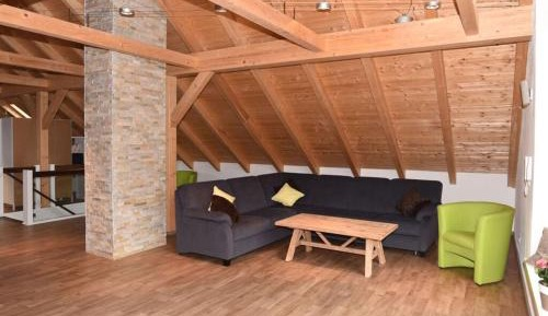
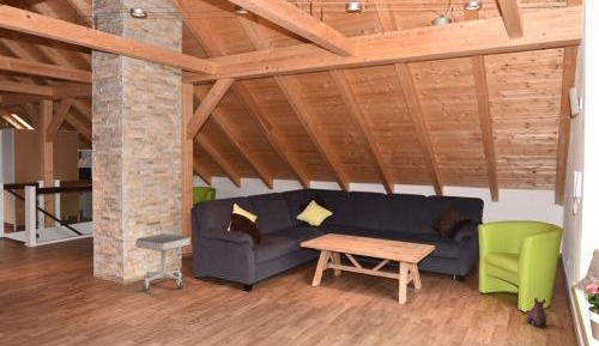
+ plush toy [525,297,547,328]
+ stool [134,232,192,292]
